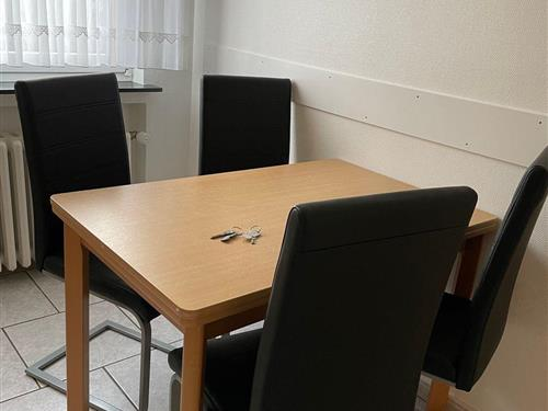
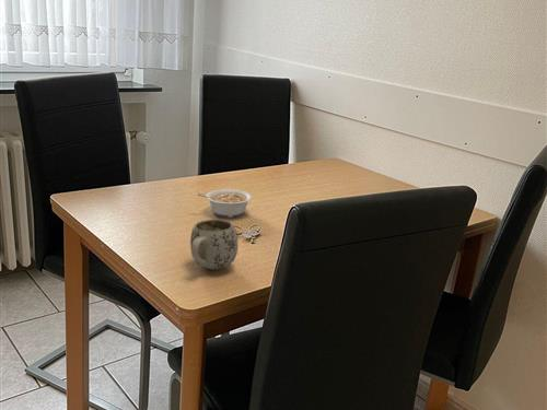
+ mug [189,219,240,271]
+ legume [196,188,253,219]
